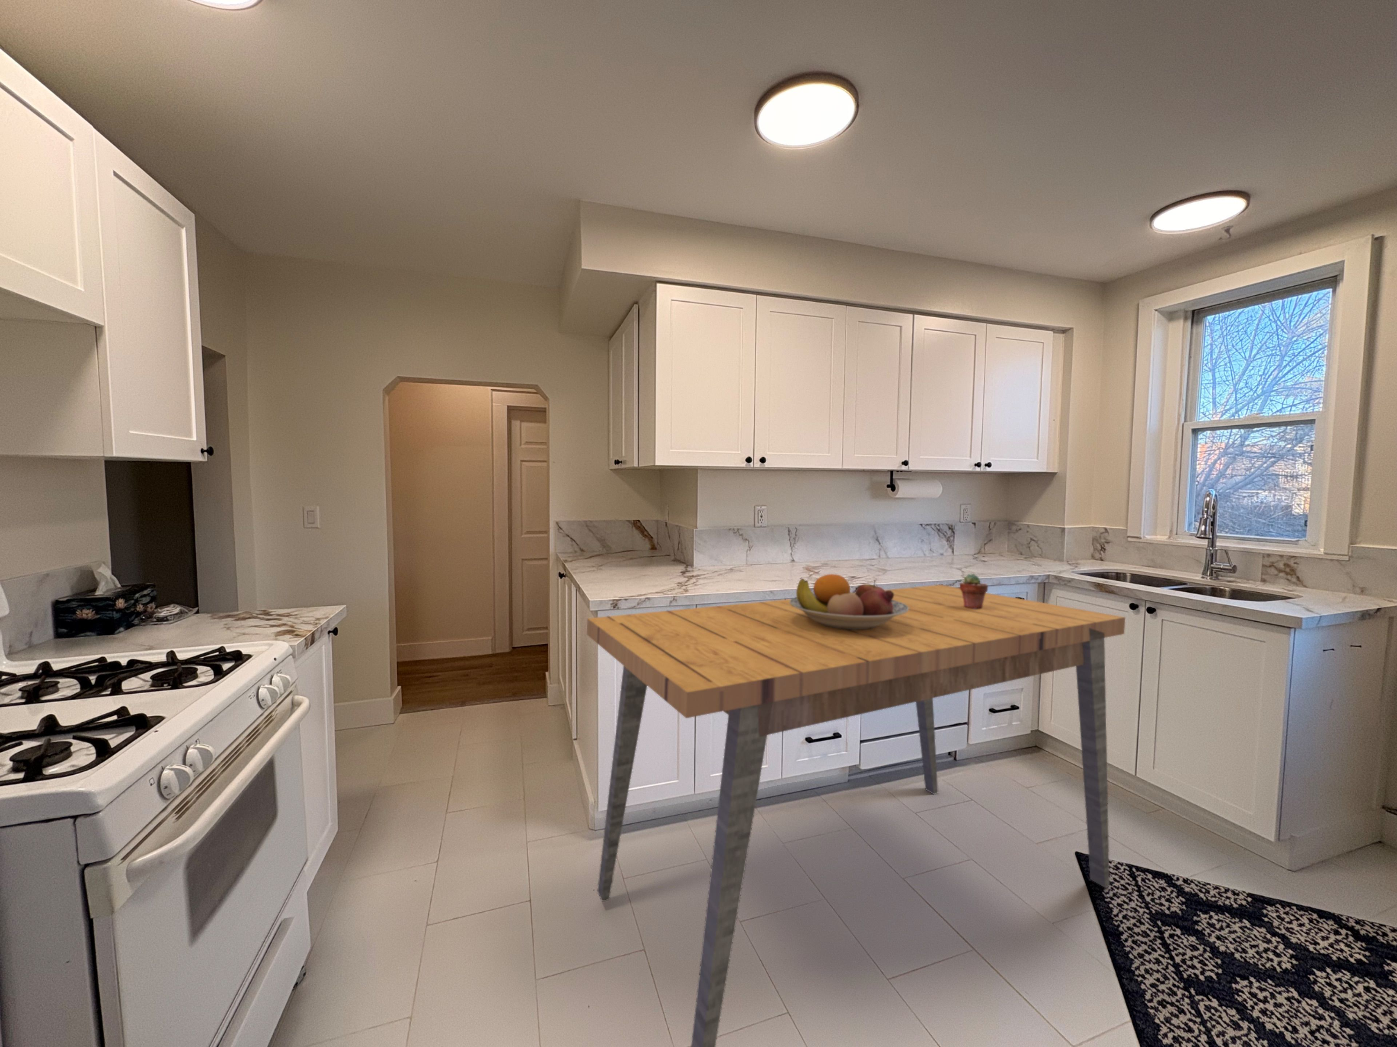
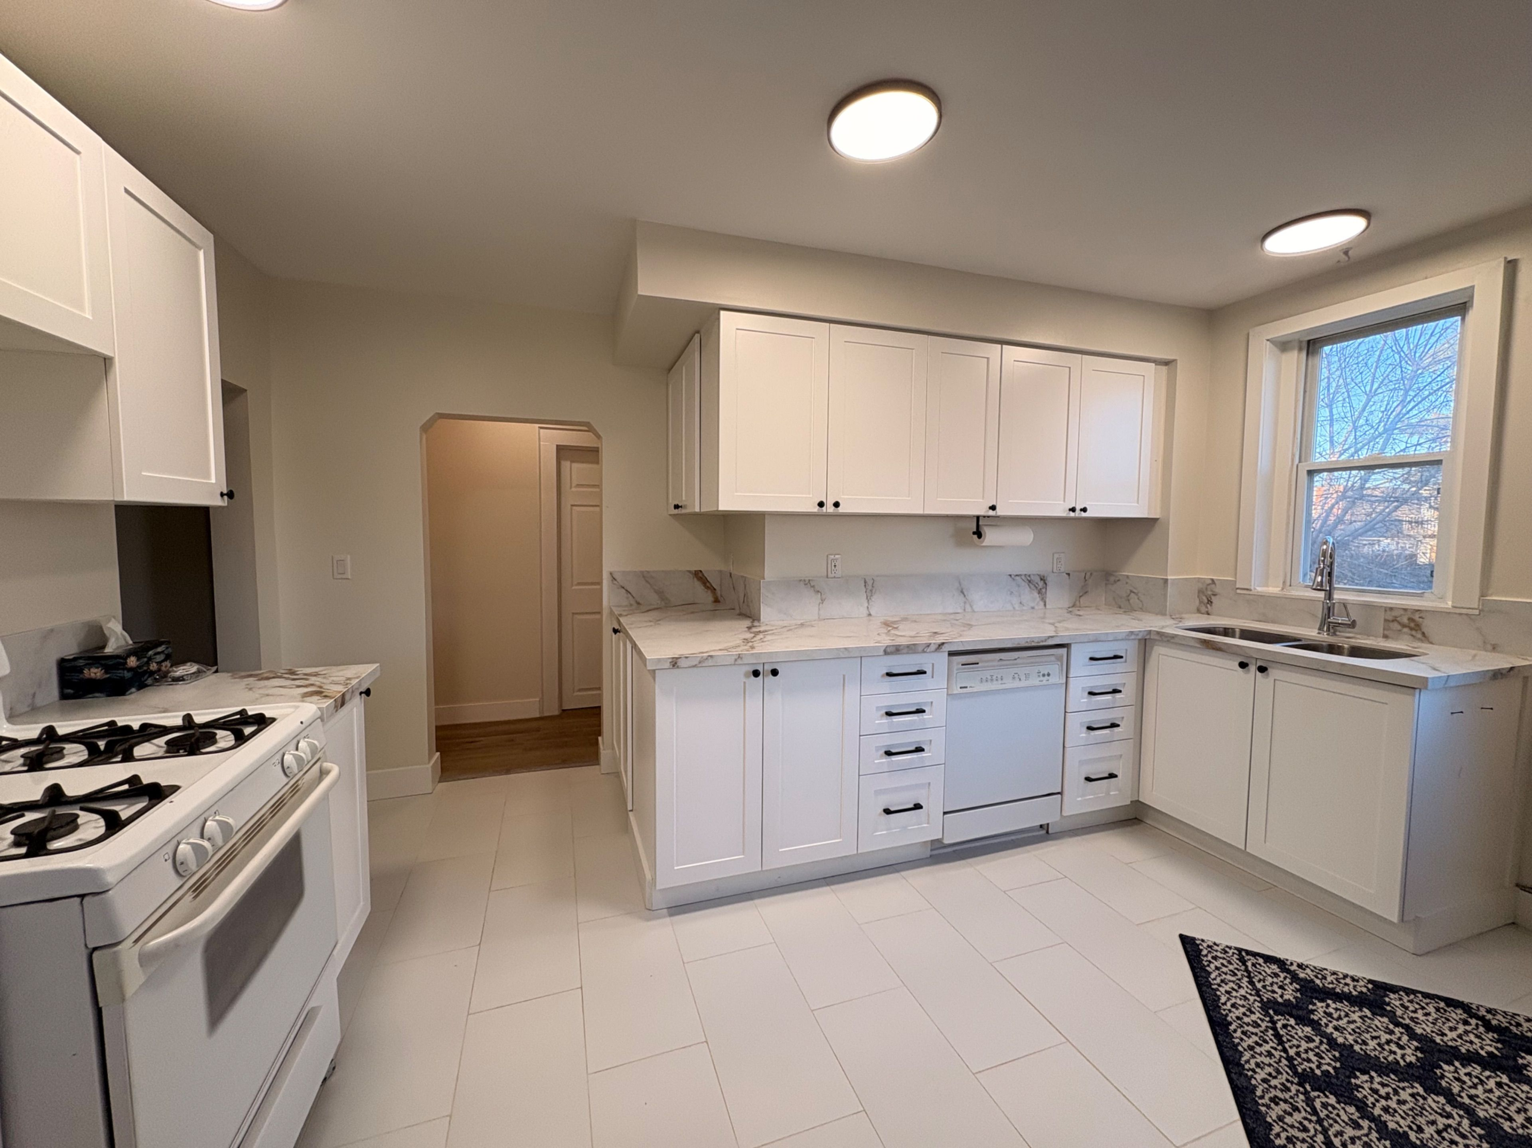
- fruit bowl [790,574,909,630]
- dining table [586,584,1125,1047]
- potted succulent [959,573,988,609]
